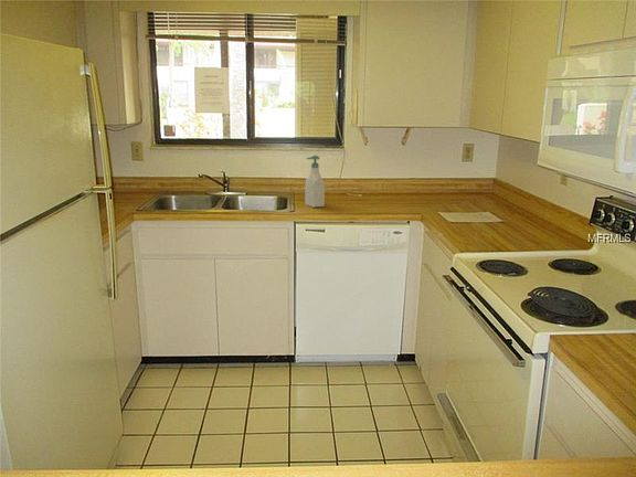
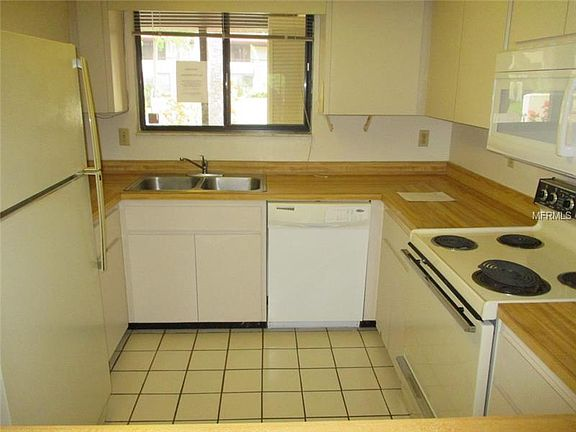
- soap bottle [304,155,326,209]
